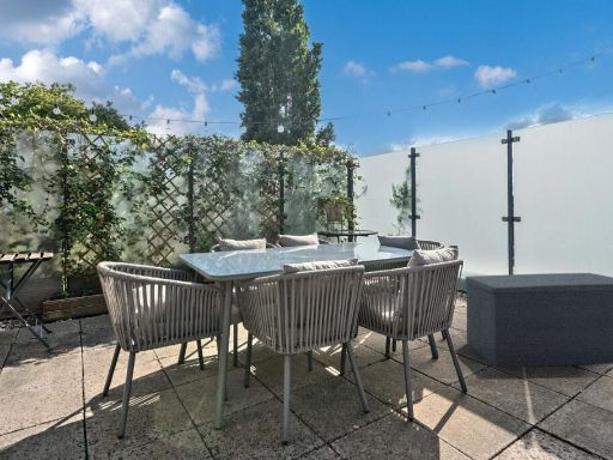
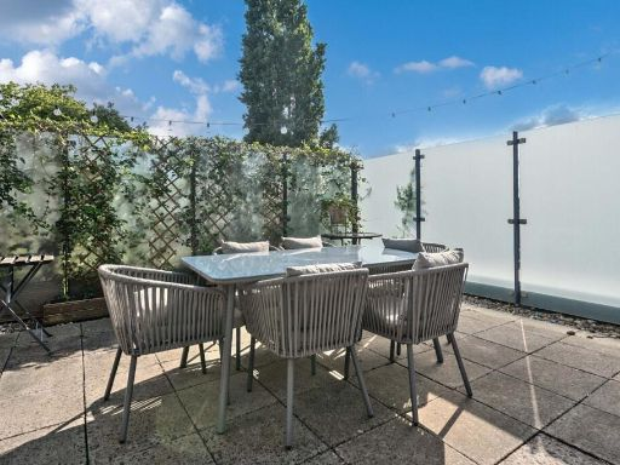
- bench [465,272,613,368]
